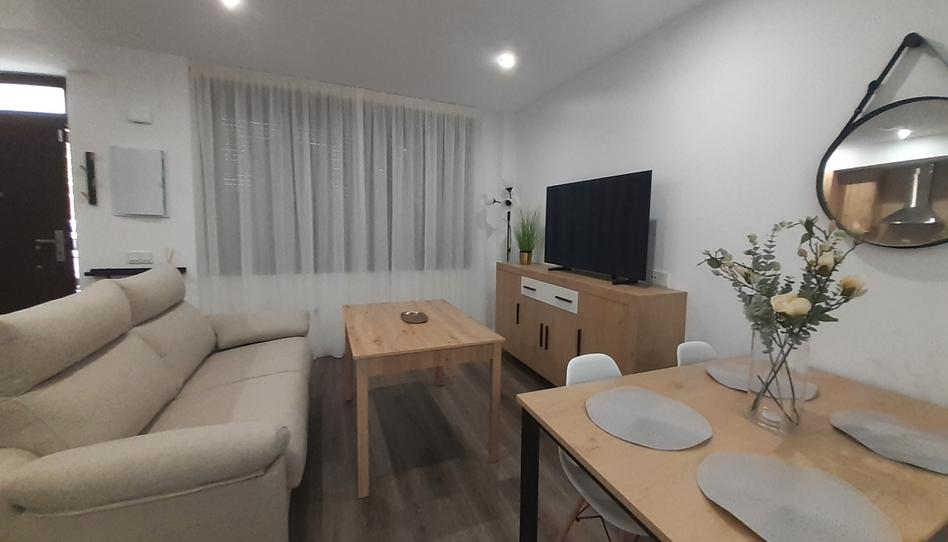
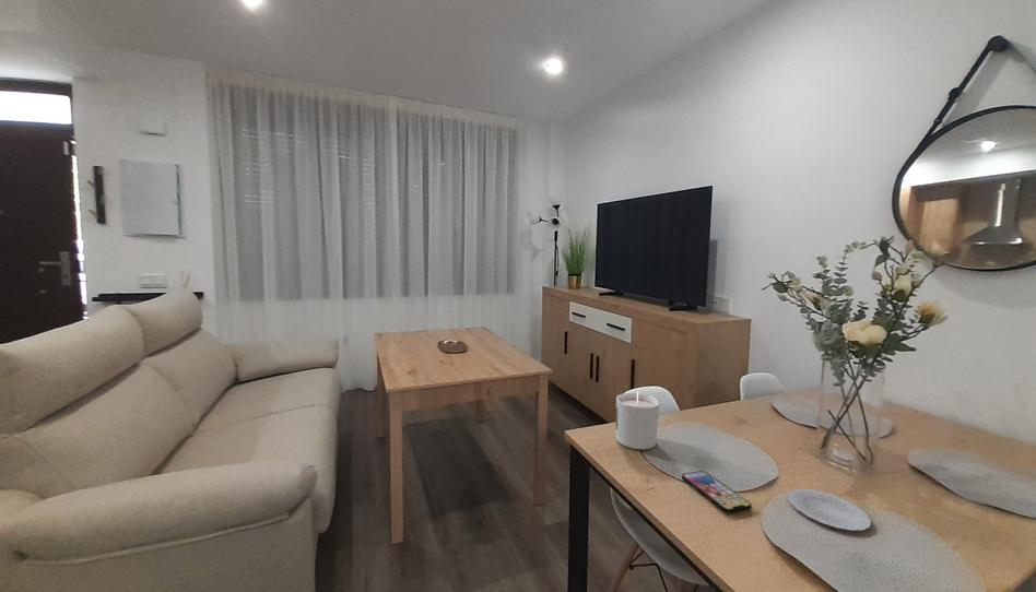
+ candle [615,391,660,450]
+ smartphone [681,470,753,514]
+ plate [787,488,872,532]
